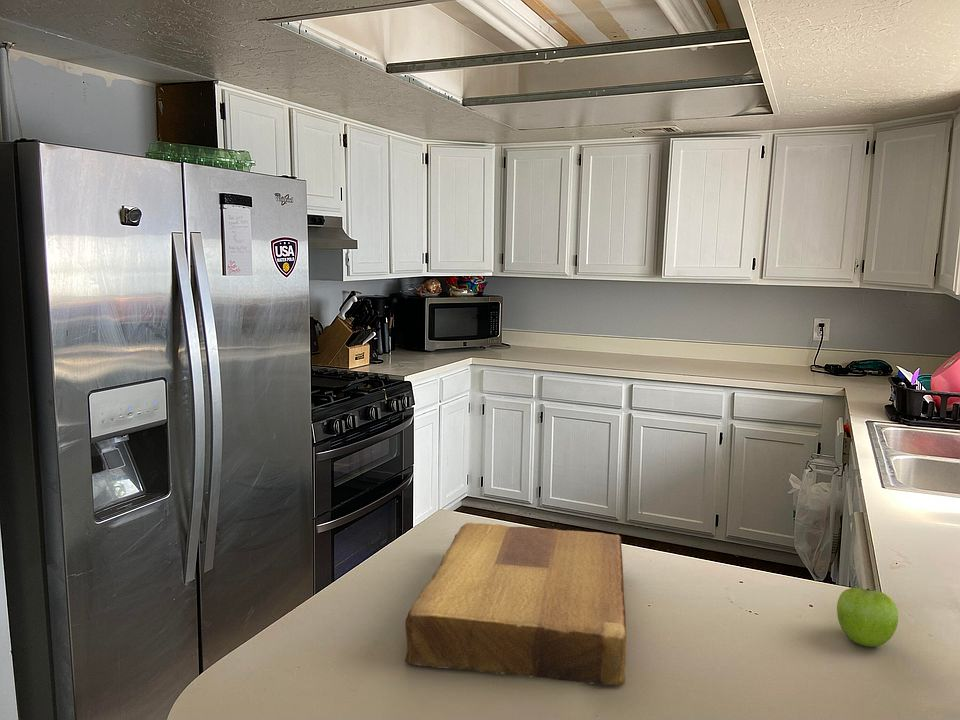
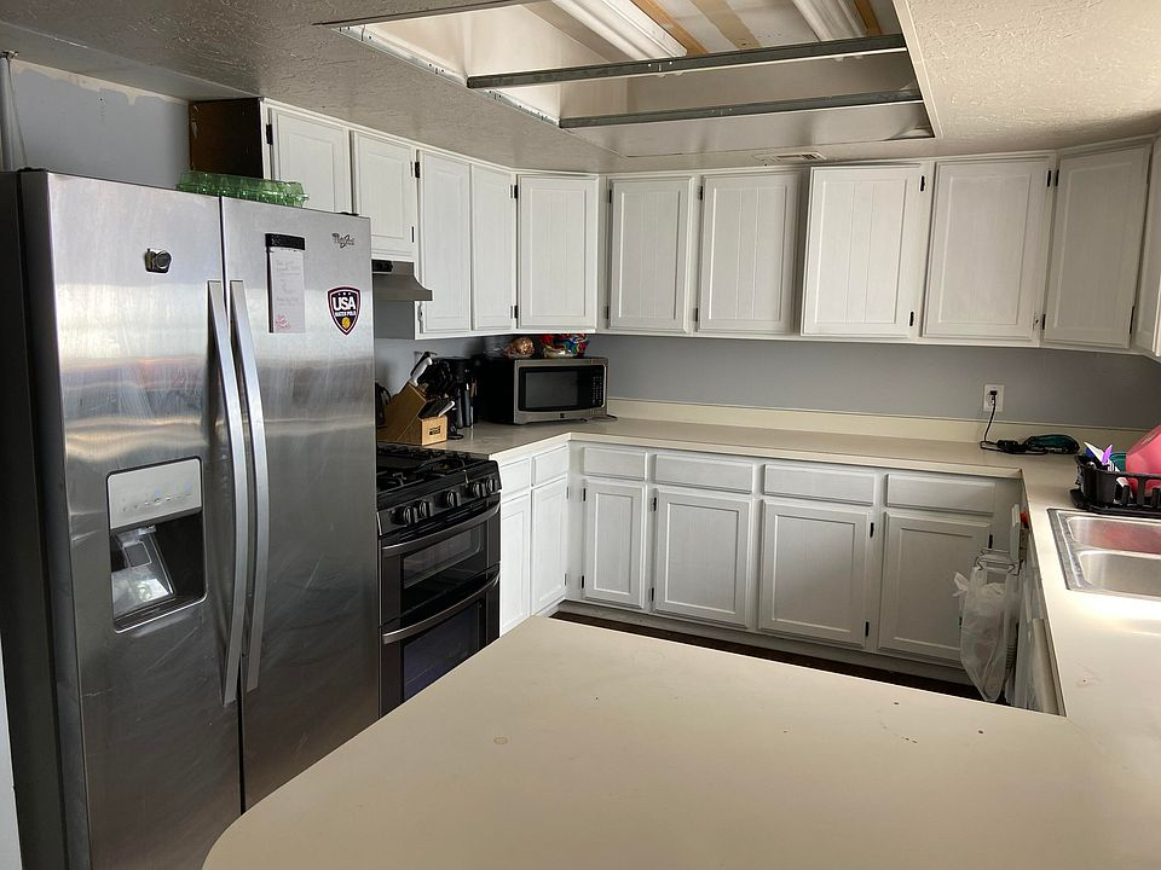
- cutting board [404,522,628,686]
- fruit [836,586,899,648]
